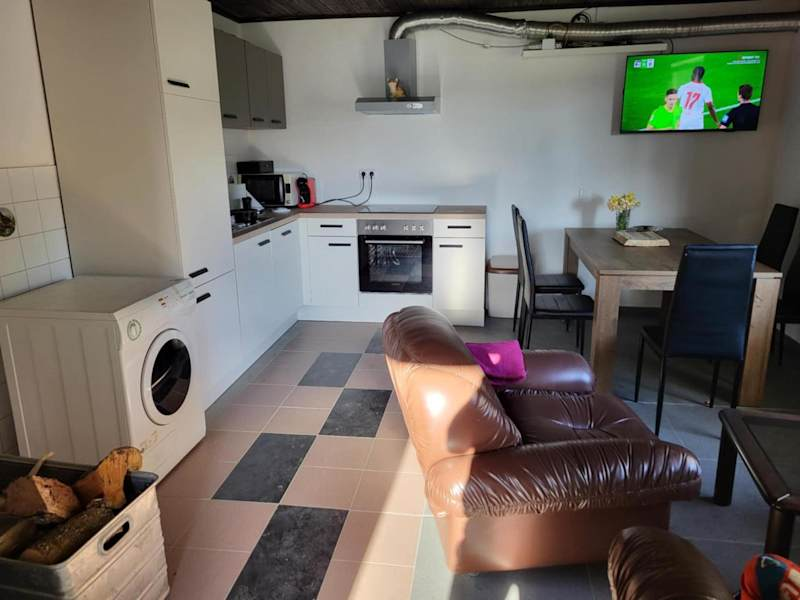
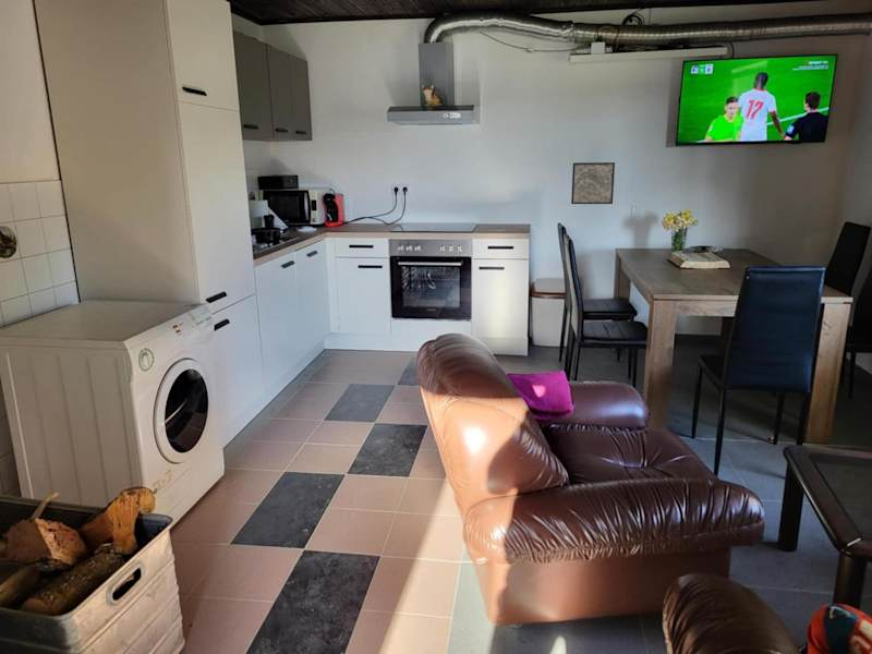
+ wall art [570,161,616,205]
